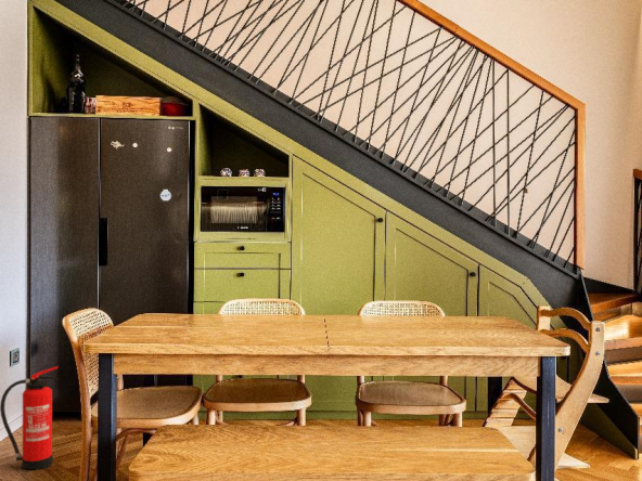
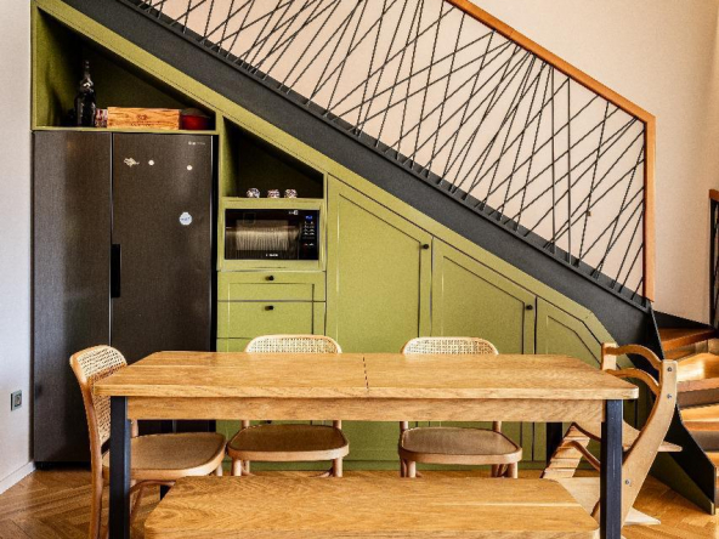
- fire extinguisher [0,365,60,471]
